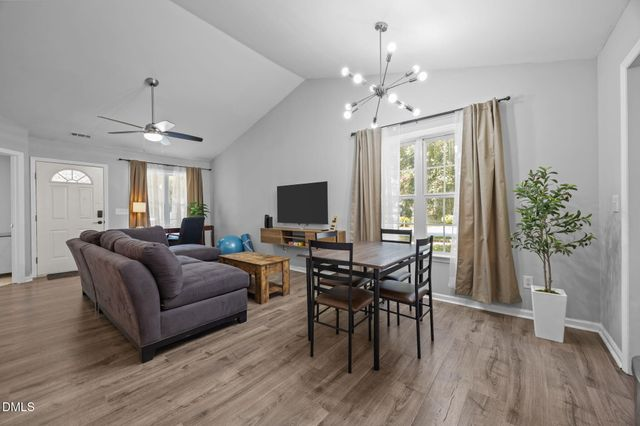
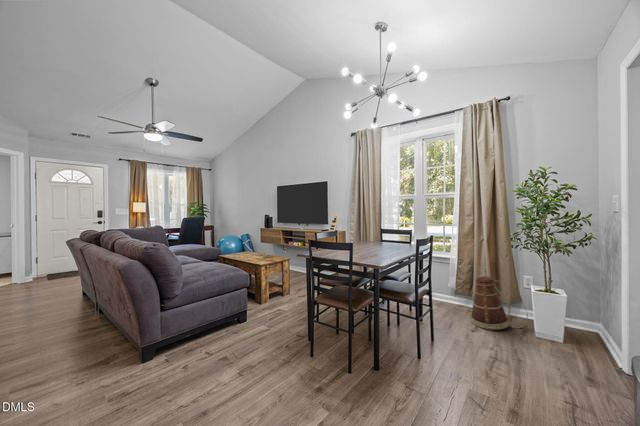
+ basket [470,276,529,331]
